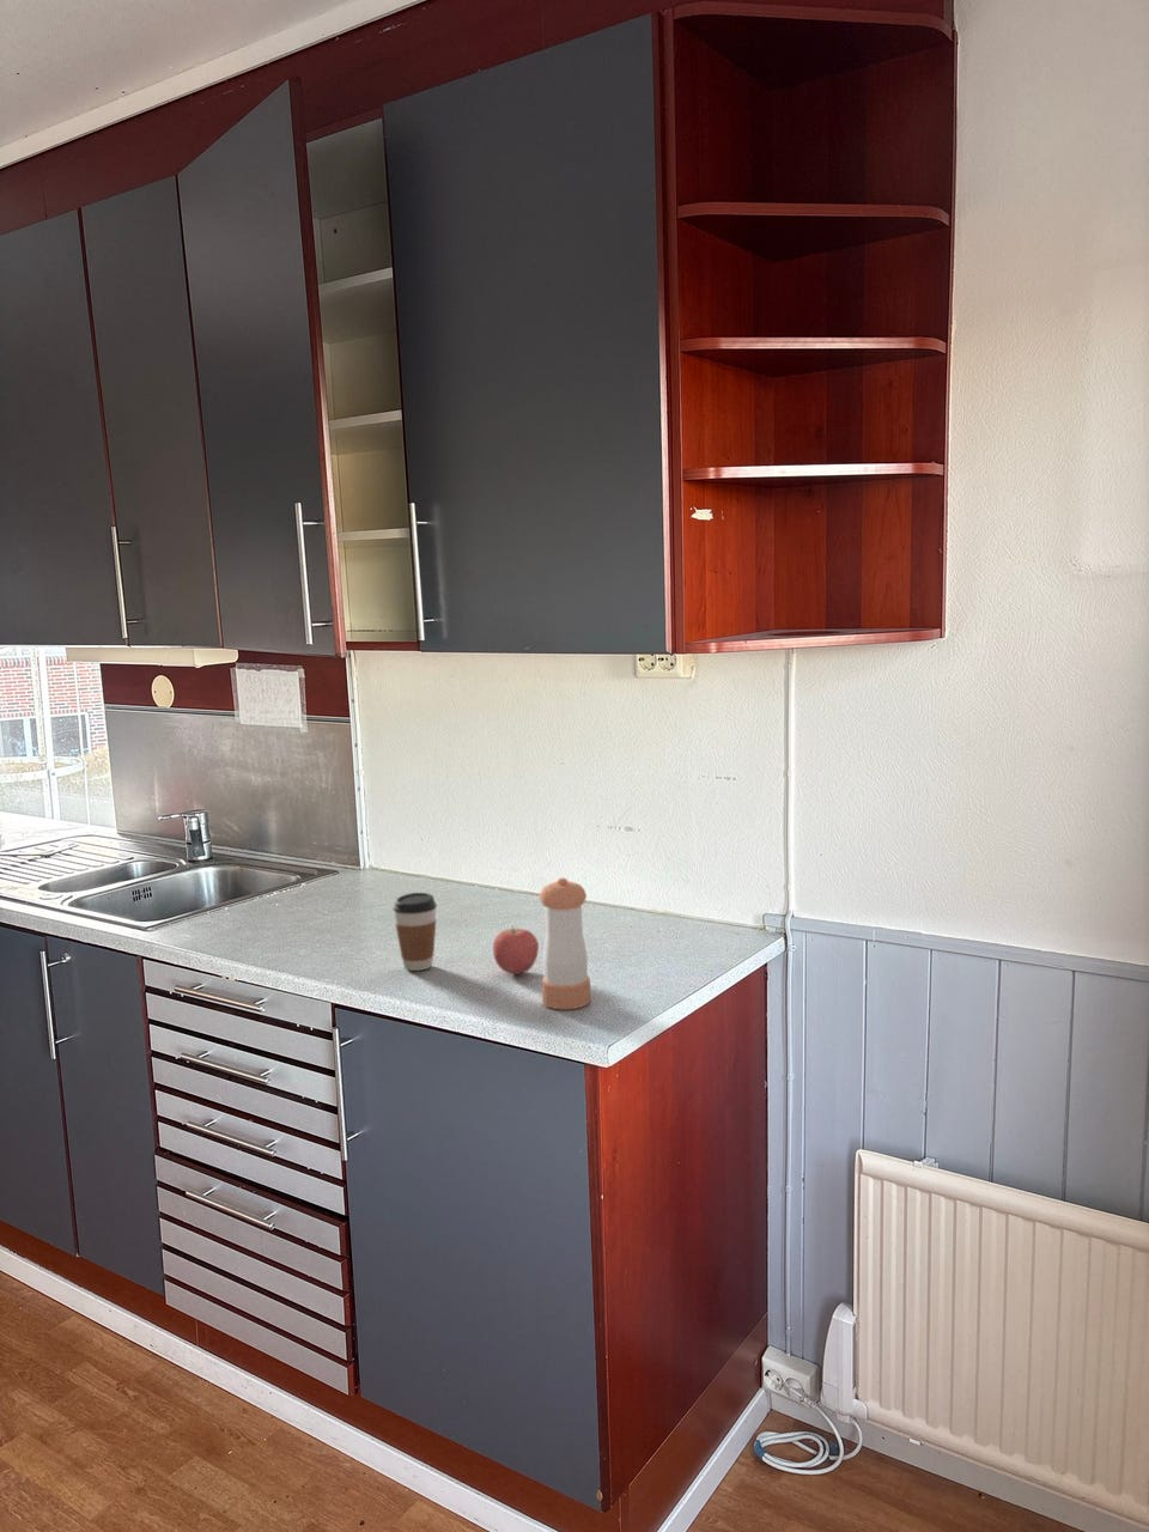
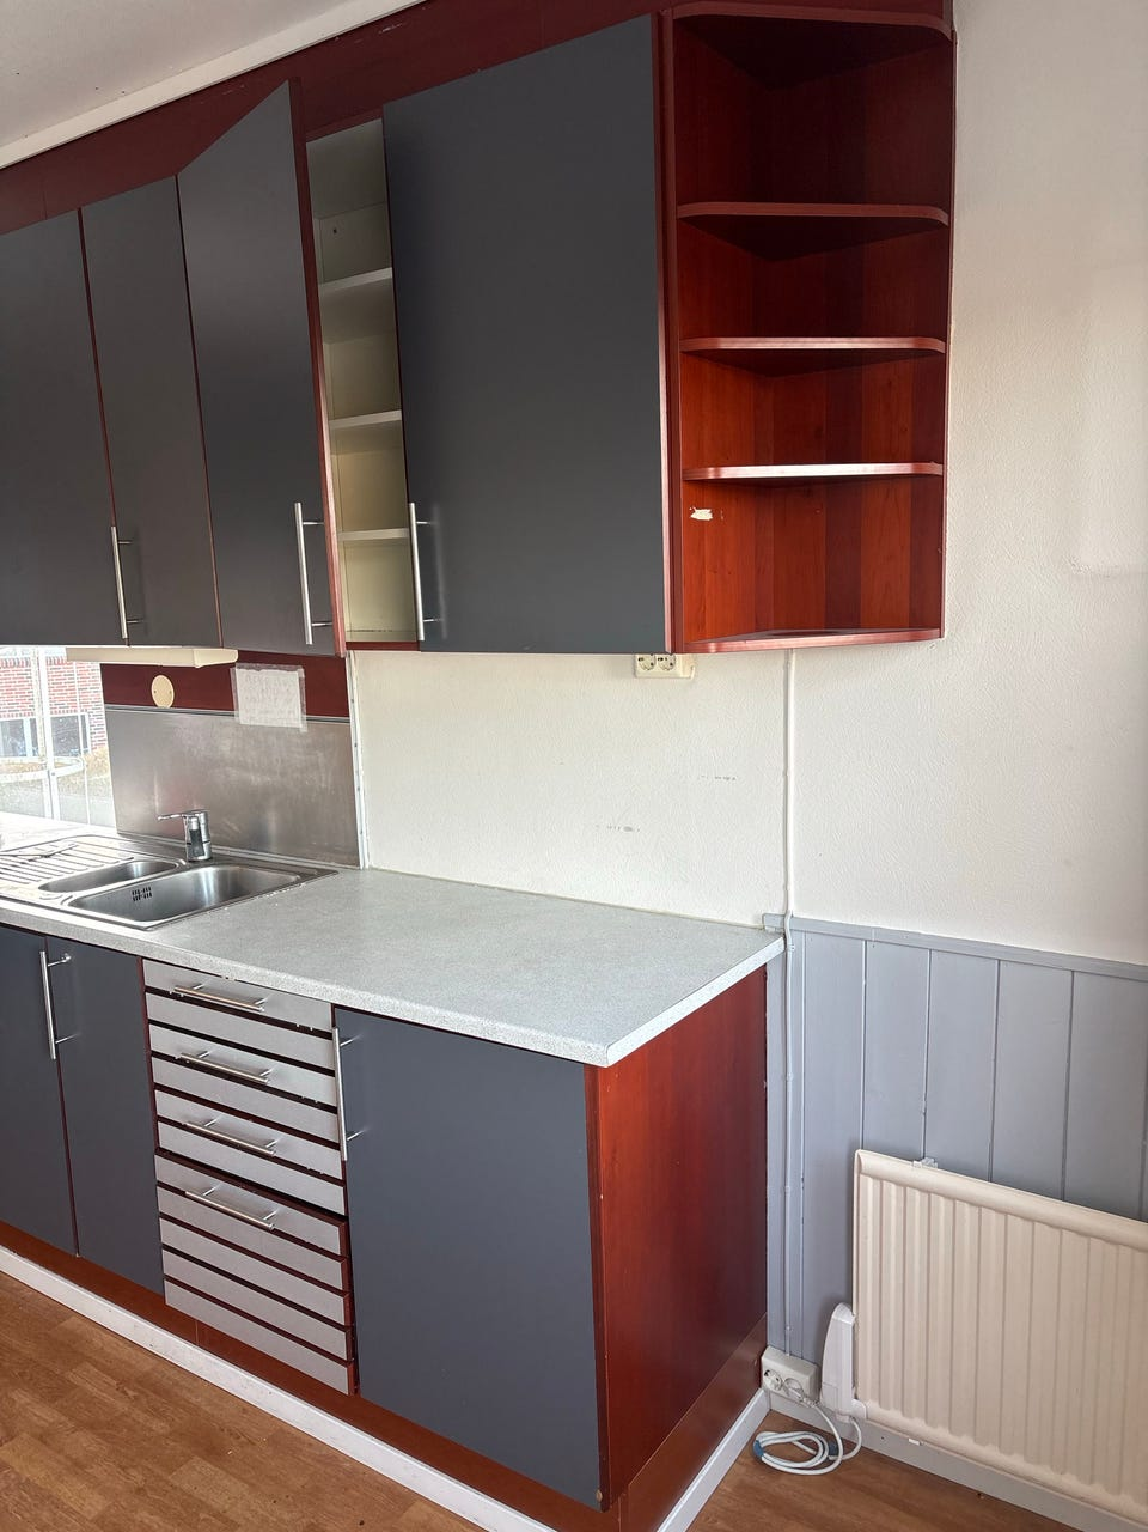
- coffee cup [391,891,438,972]
- pepper shaker [538,876,591,1010]
- apple [492,925,539,976]
